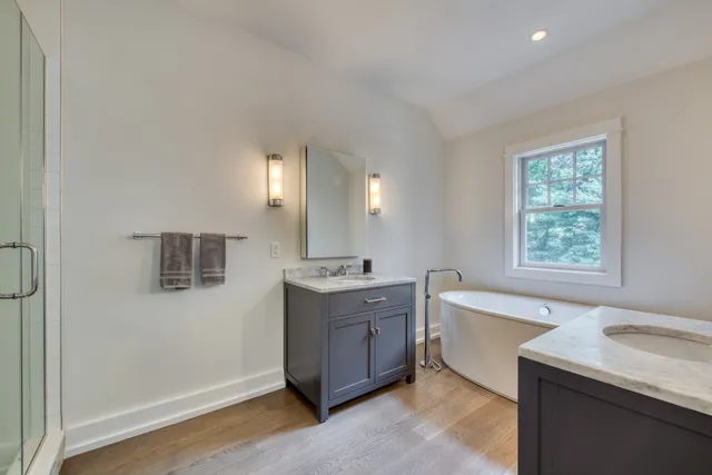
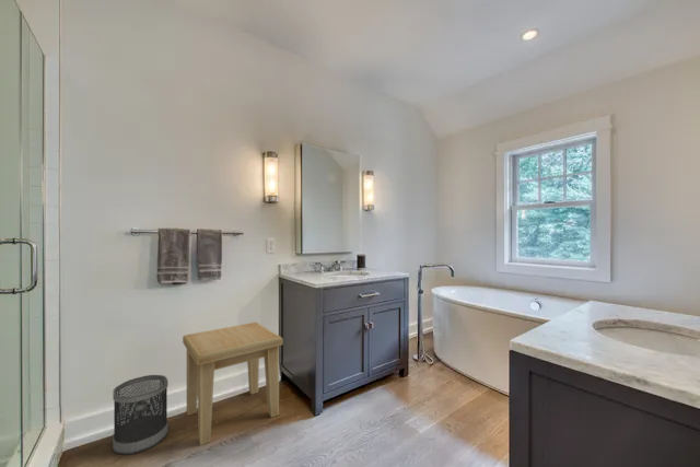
+ wastebasket [112,374,168,456]
+ side table [182,320,284,446]
